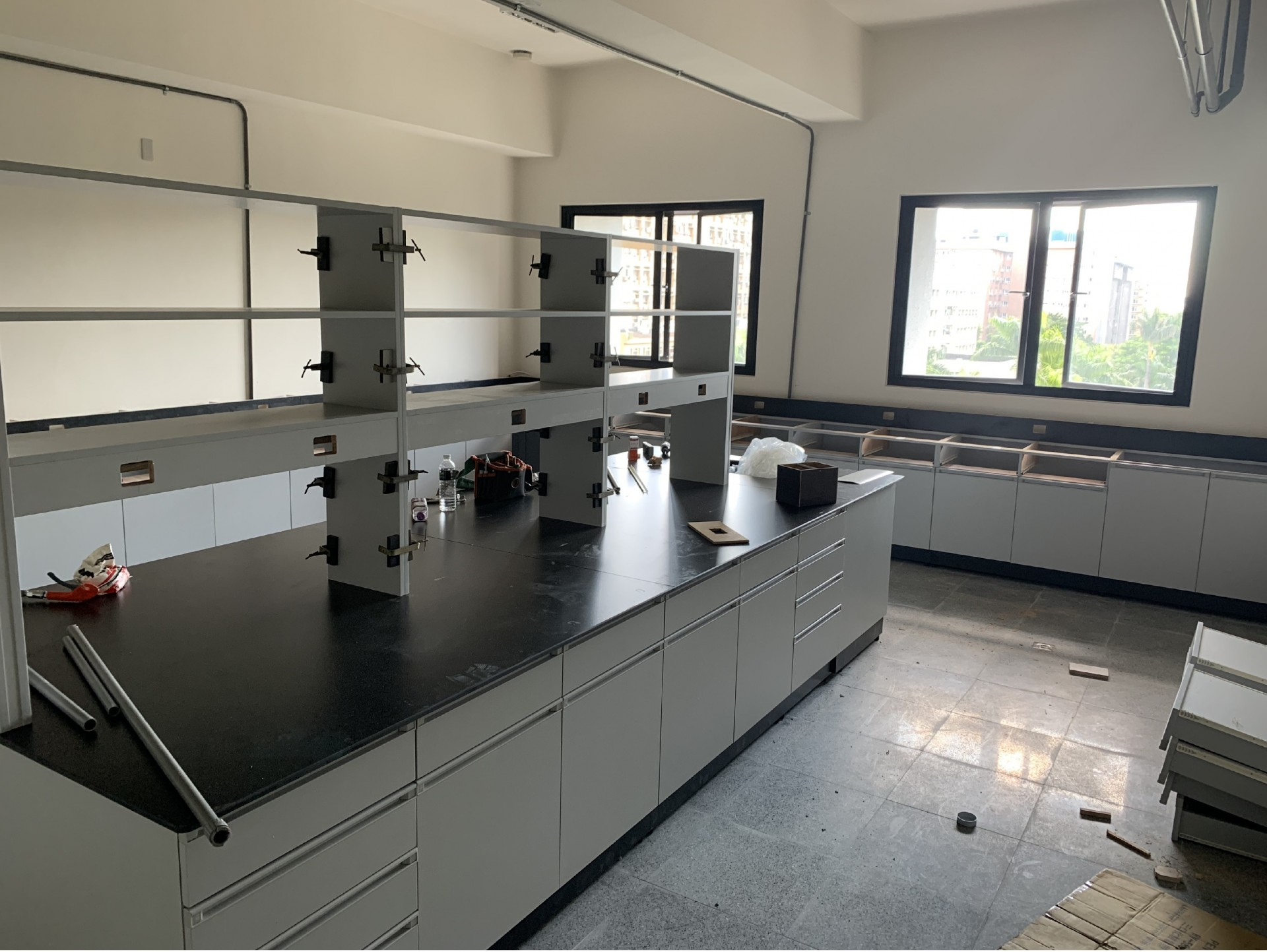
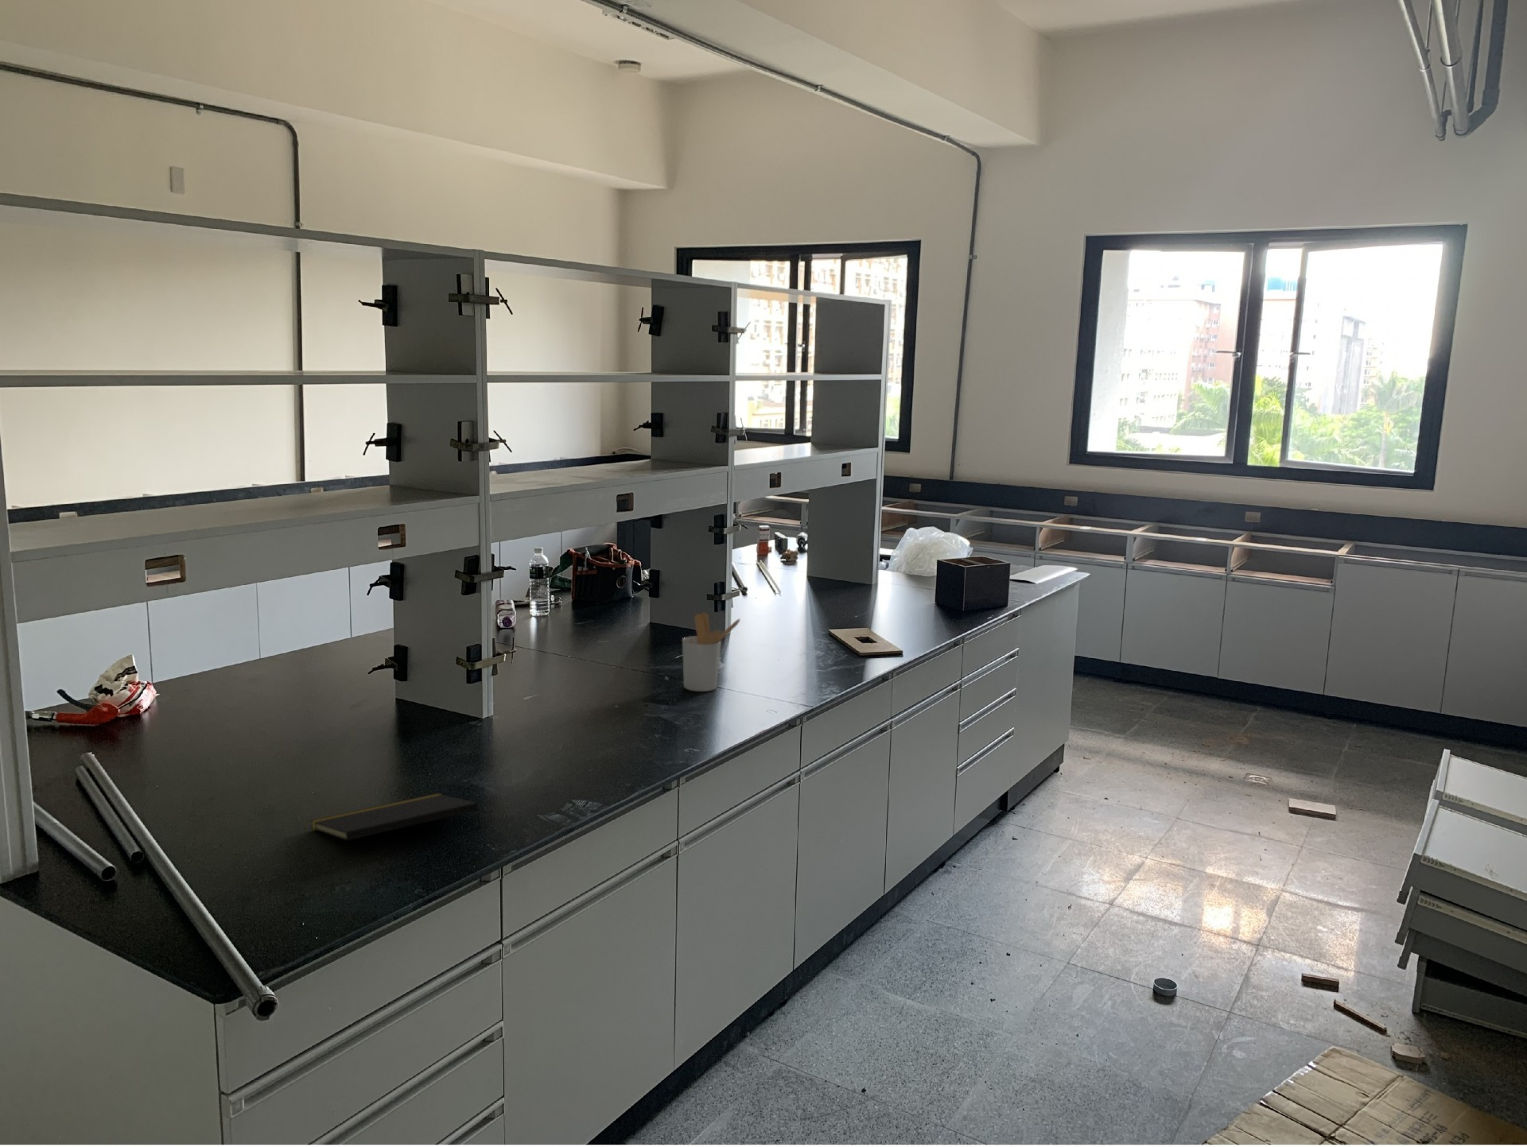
+ notepad [310,793,482,841]
+ utensil holder [682,612,741,693]
